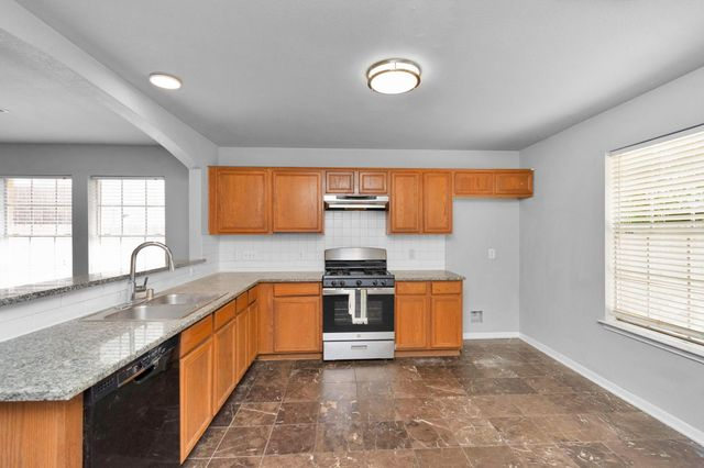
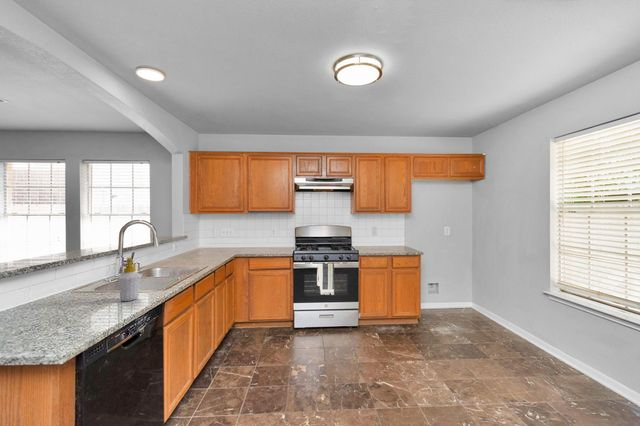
+ soap bottle [115,256,143,302]
